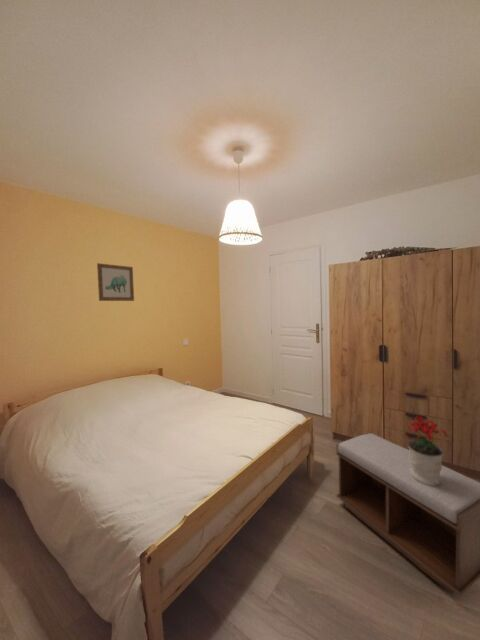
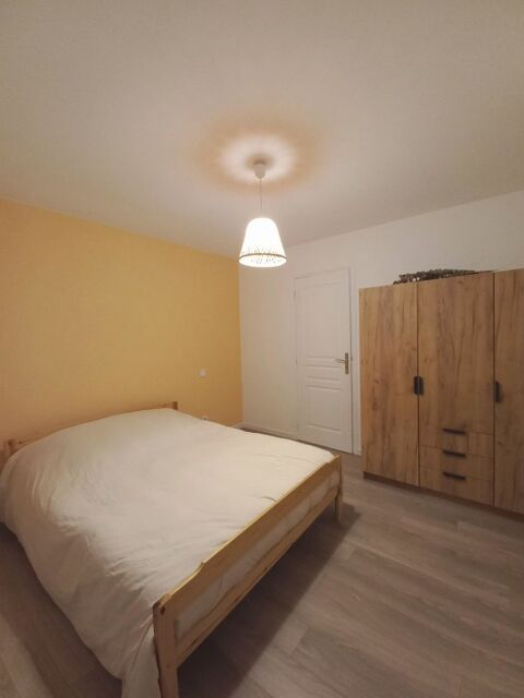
- potted plant [406,415,451,486]
- wall art [96,262,135,302]
- bench [335,432,480,597]
